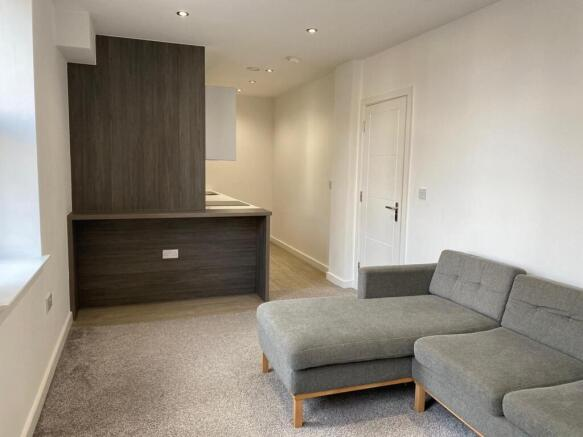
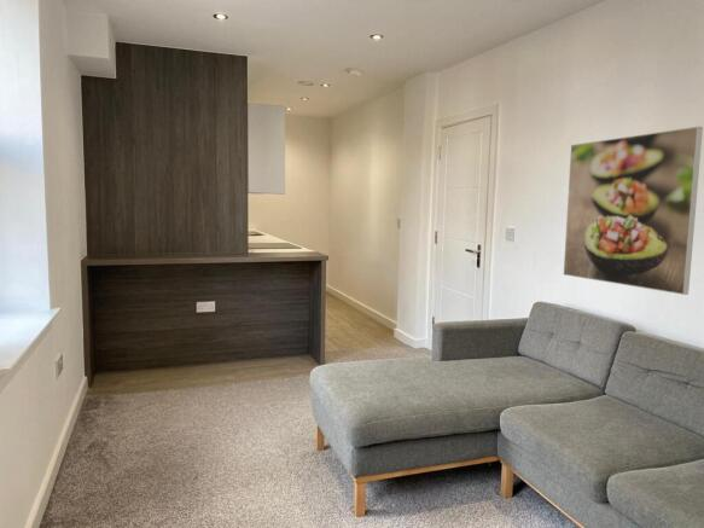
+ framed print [563,126,704,296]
